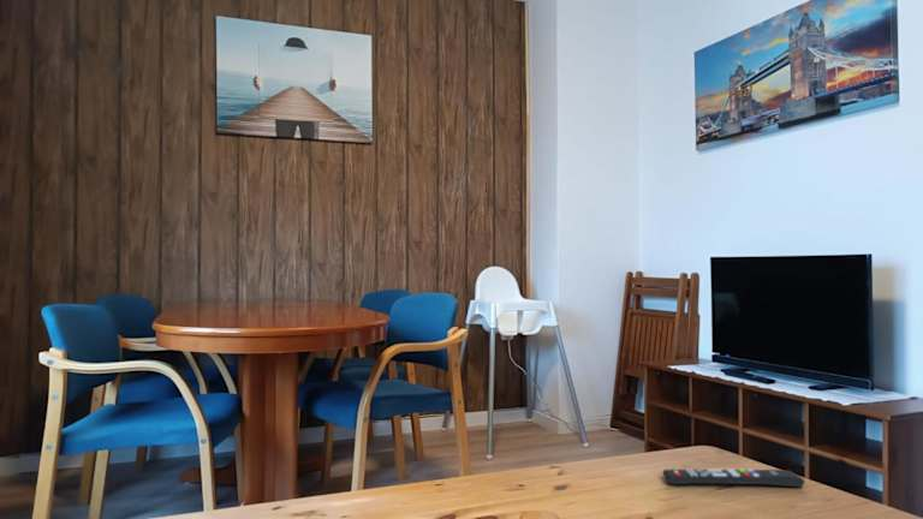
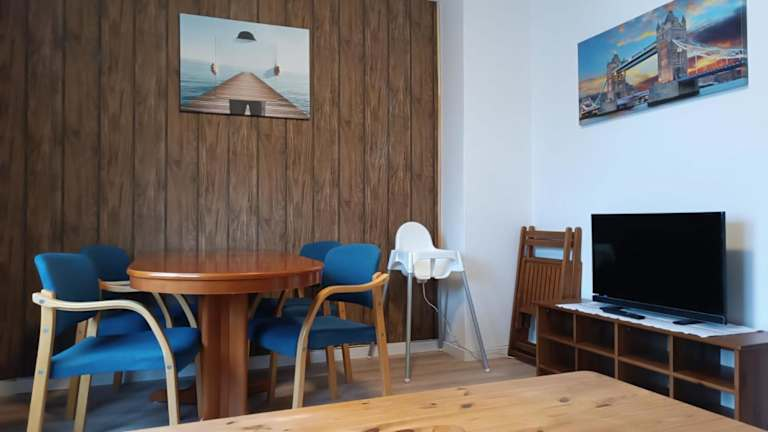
- remote control [661,467,806,489]
